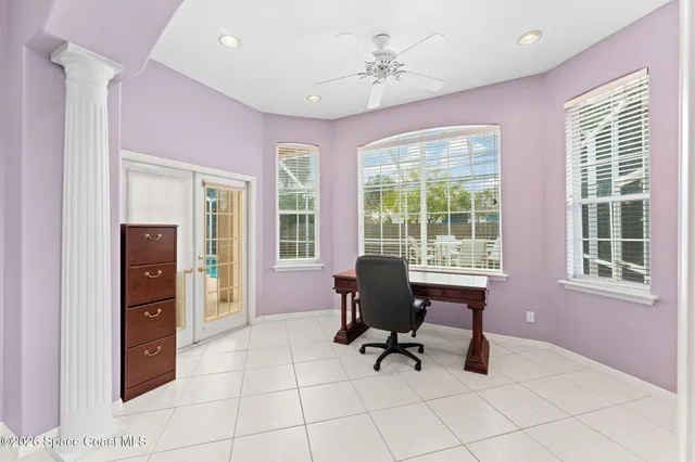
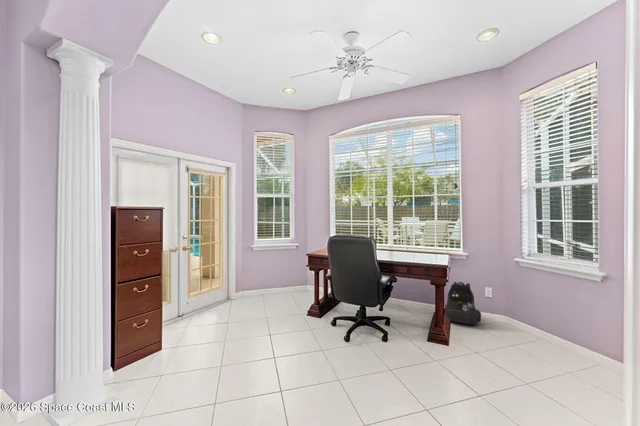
+ backpack [444,281,482,326]
